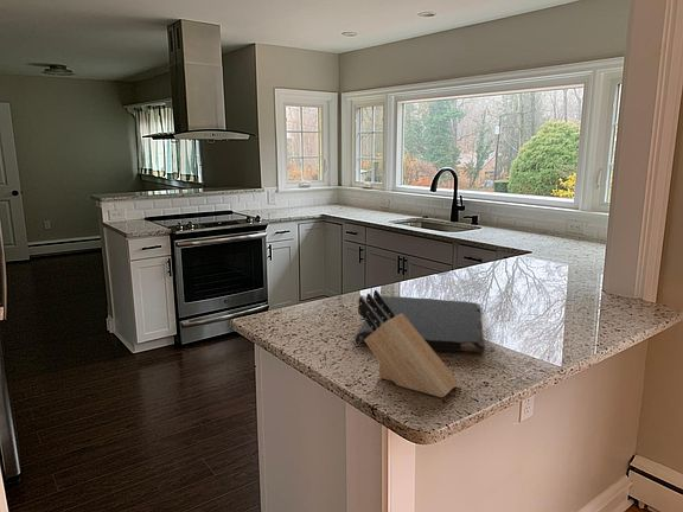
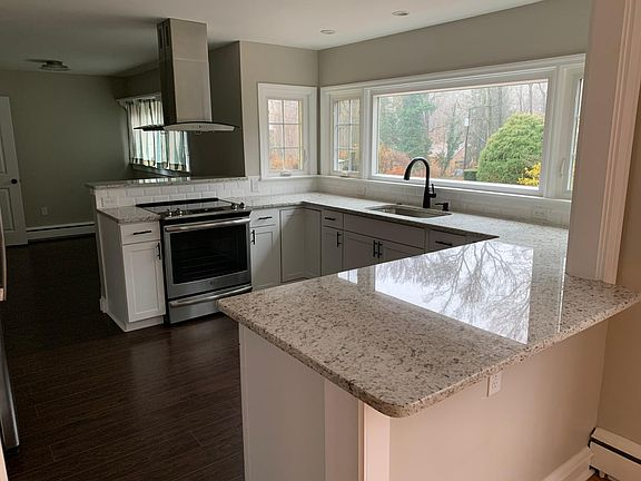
- knife block [357,289,460,398]
- cutting board [353,295,486,353]
